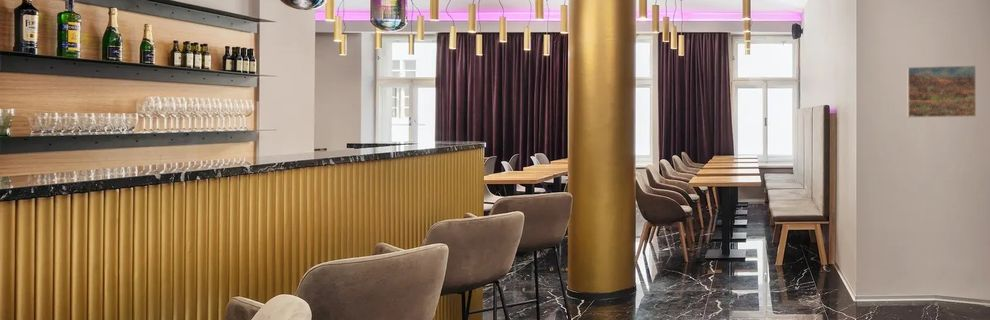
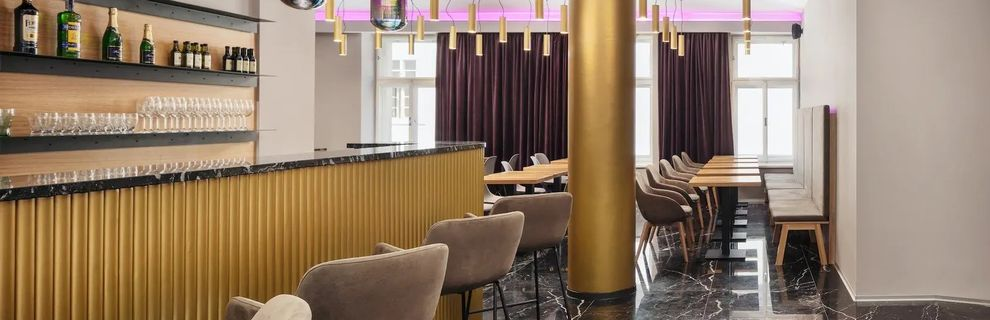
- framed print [906,64,977,119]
